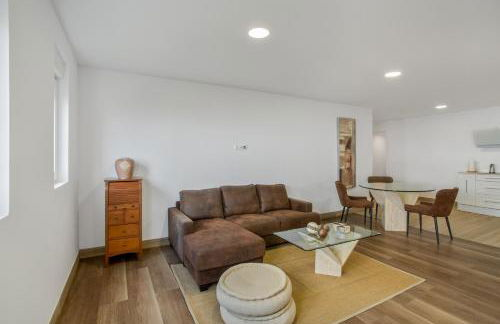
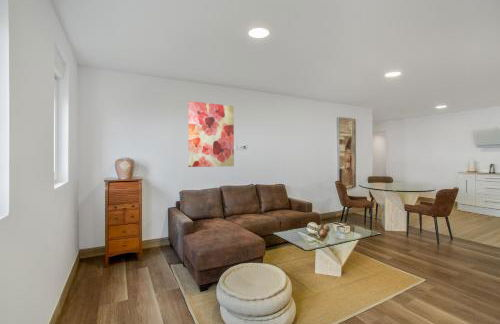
+ wall art [187,100,235,168]
